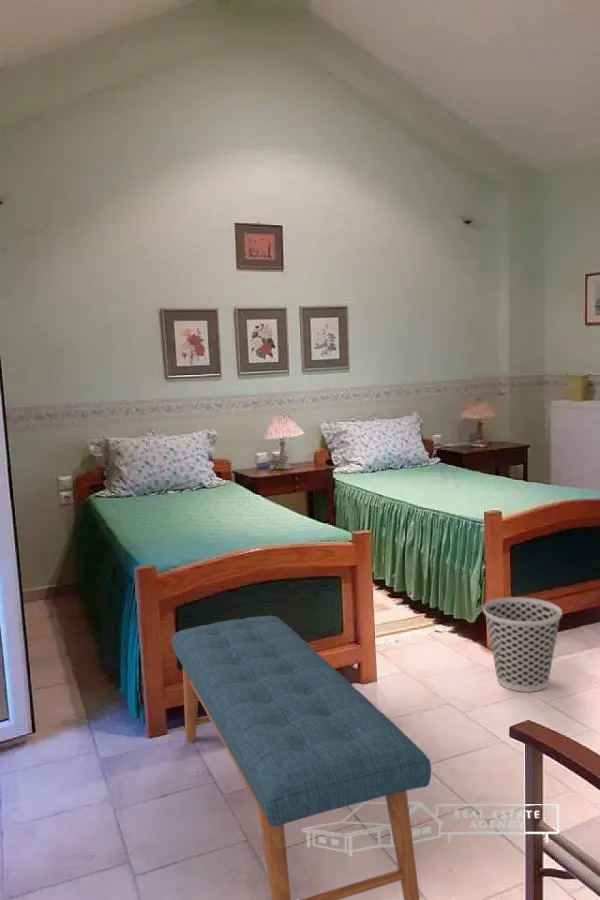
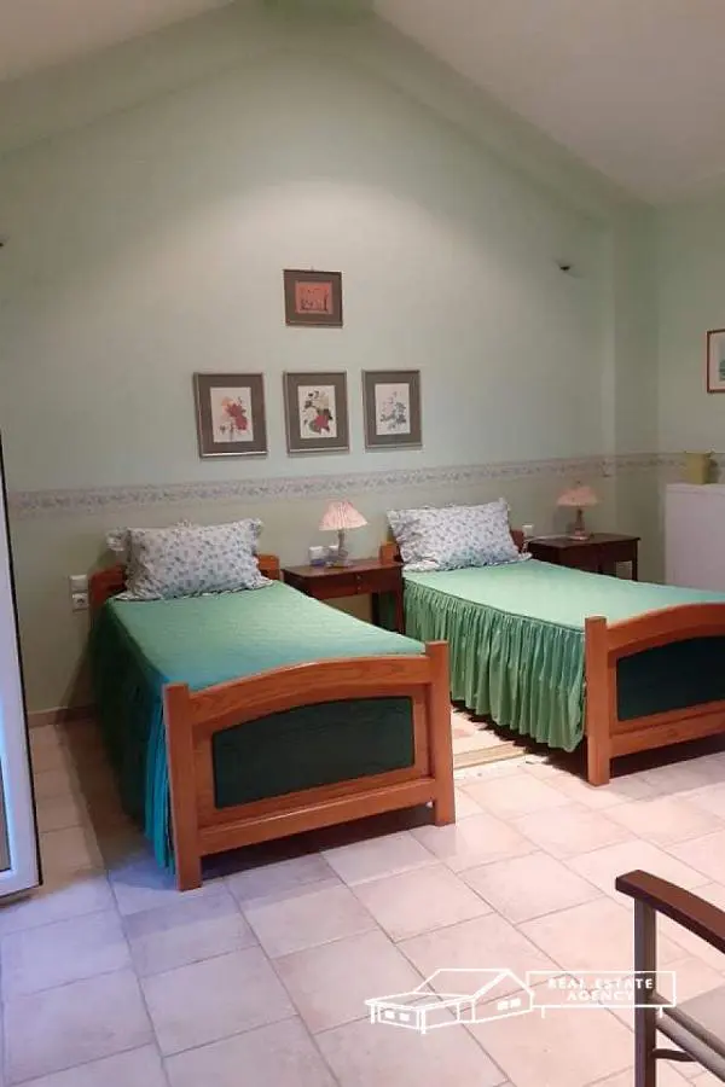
- wastebasket [482,596,563,693]
- bench [171,615,432,900]
